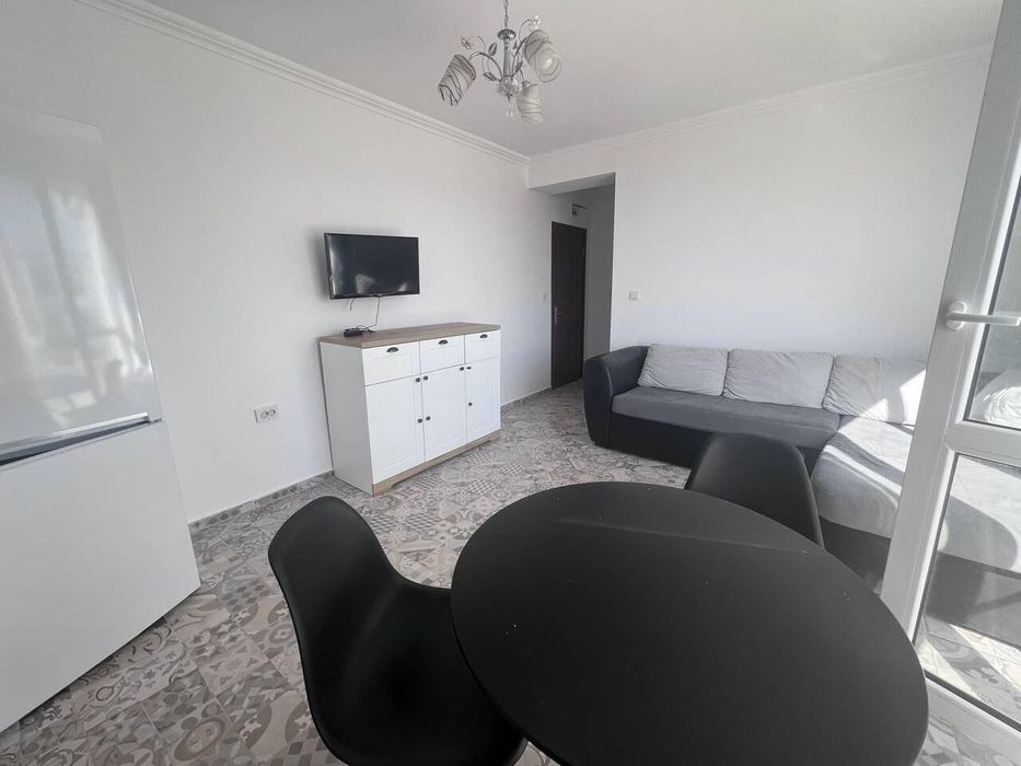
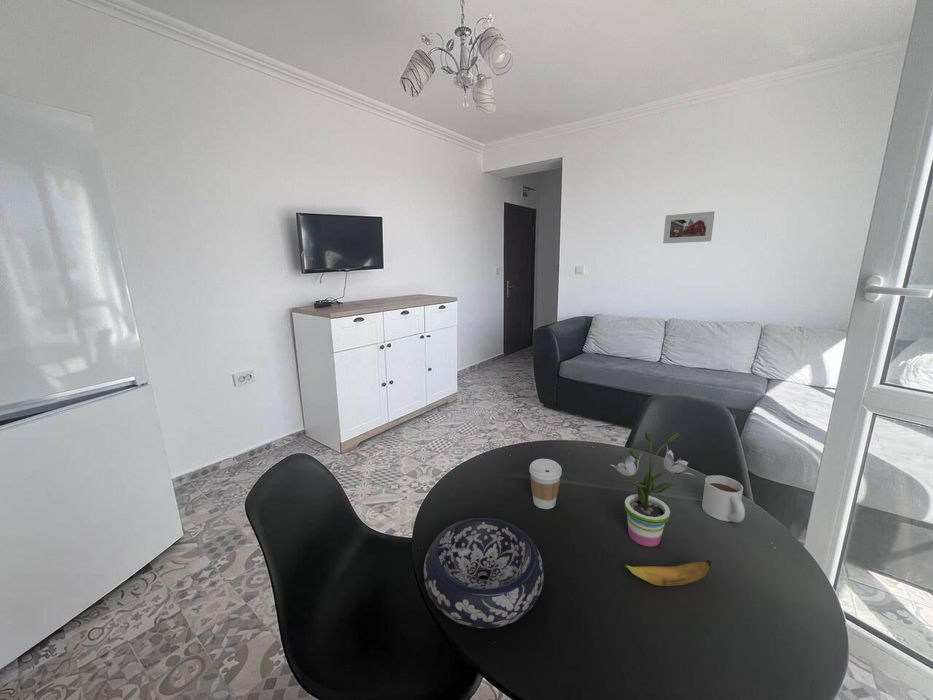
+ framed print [662,210,716,244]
+ mug [701,474,746,523]
+ decorative bowl [423,517,545,629]
+ banana [623,559,712,587]
+ potted plant [610,430,697,548]
+ coffee cup [528,458,563,510]
